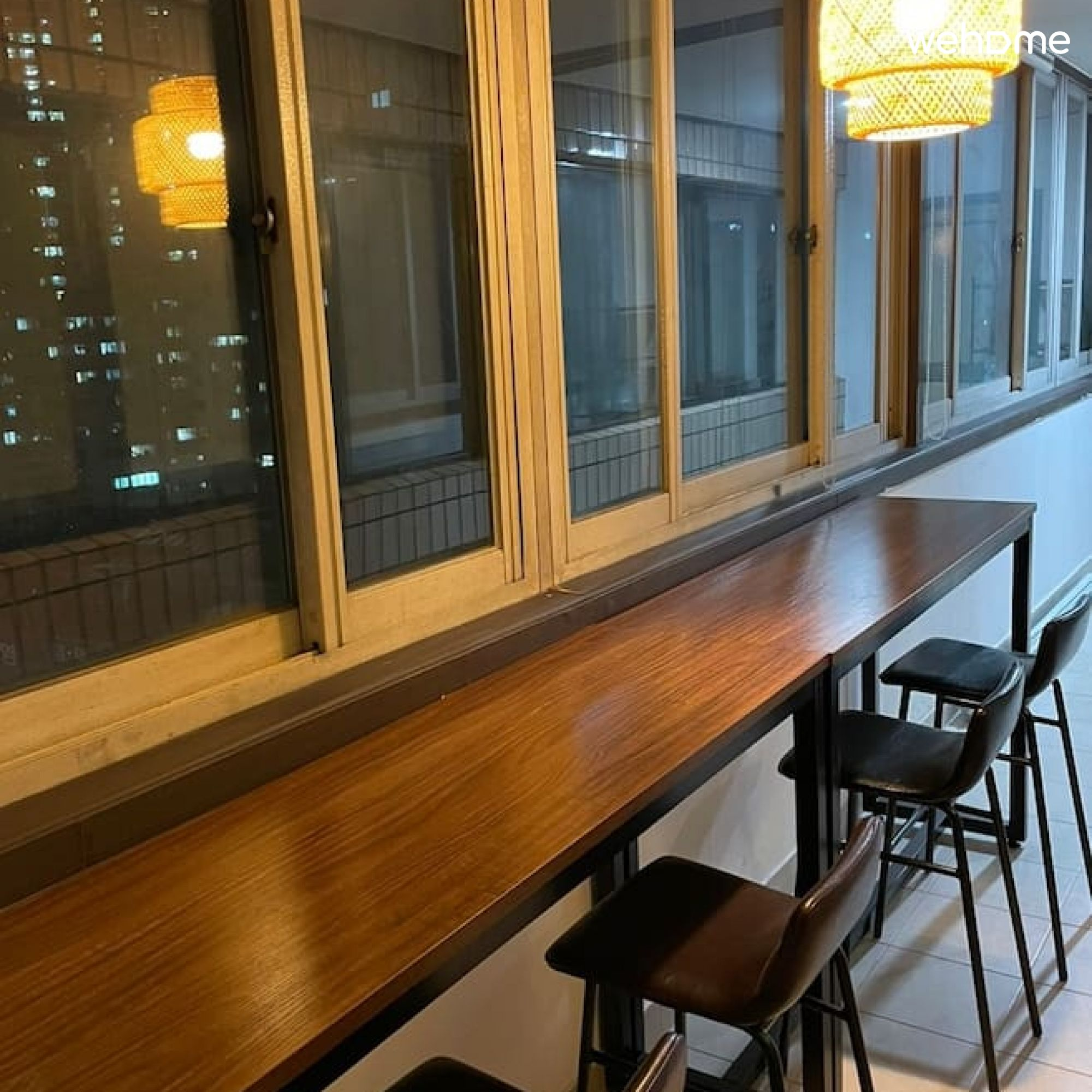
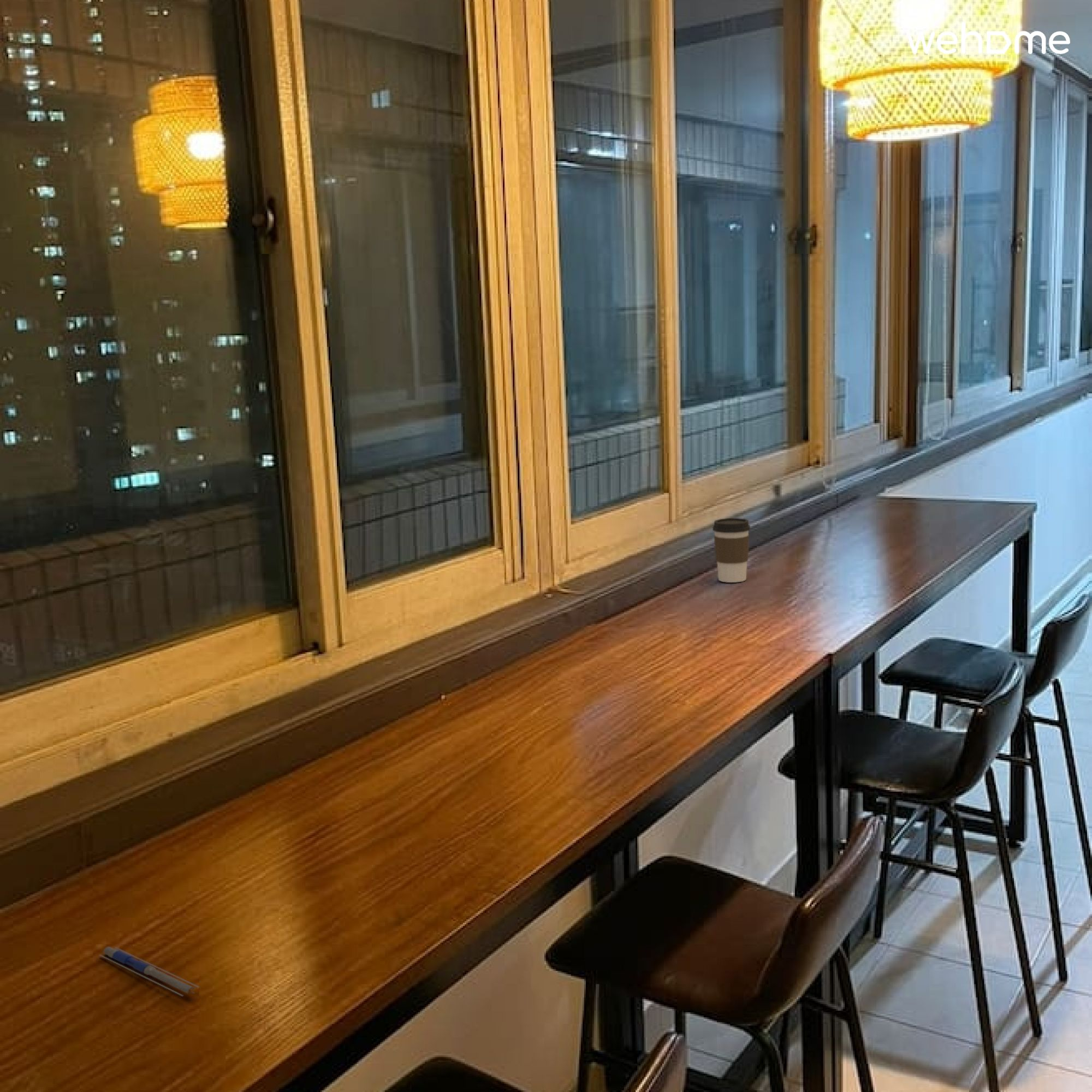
+ coffee cup [712,518,751,583]
+ pen [98,946,200,996]
